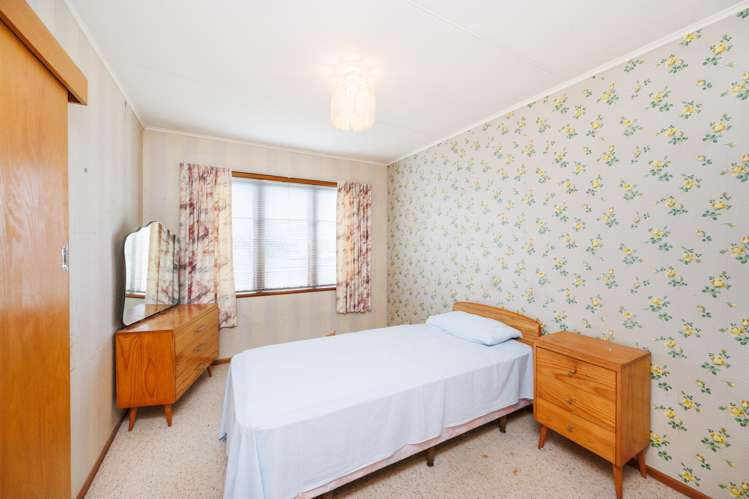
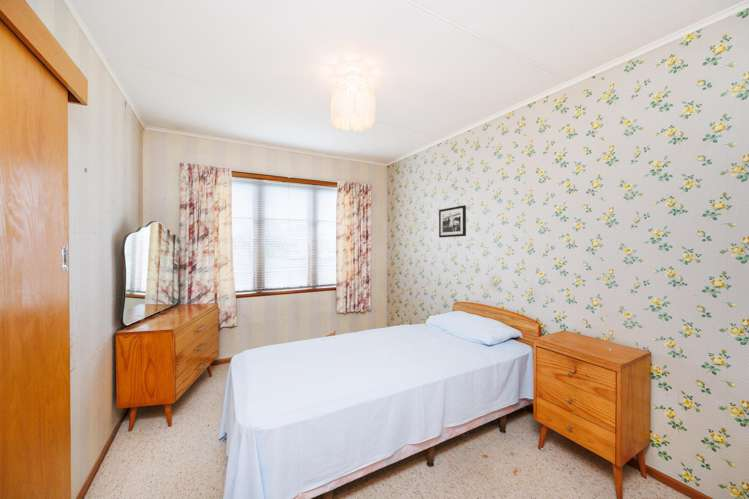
+ picture frame [438,204,467,238]
